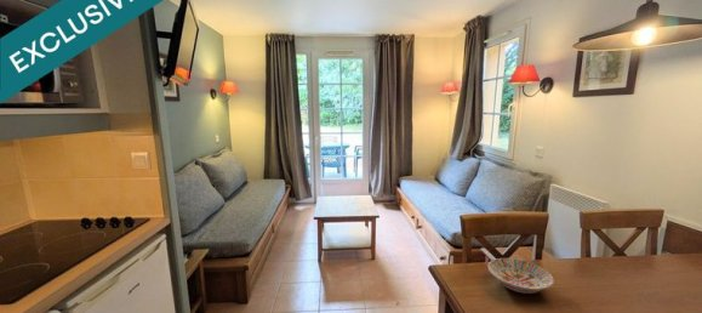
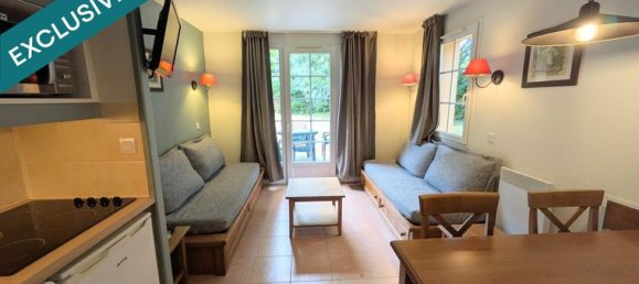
- bowl [487,257,555,295]
